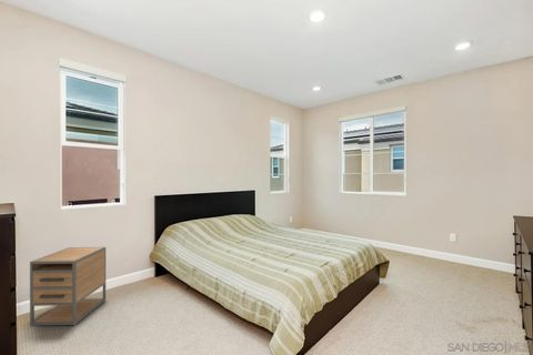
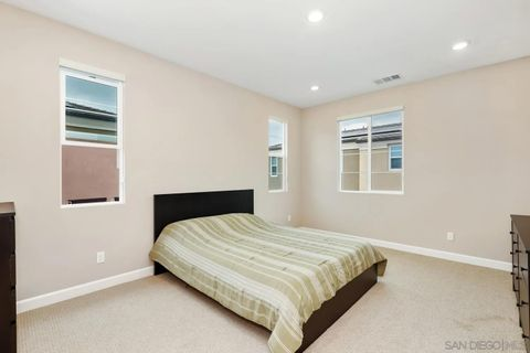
- nightstand [29,246,107,327]
